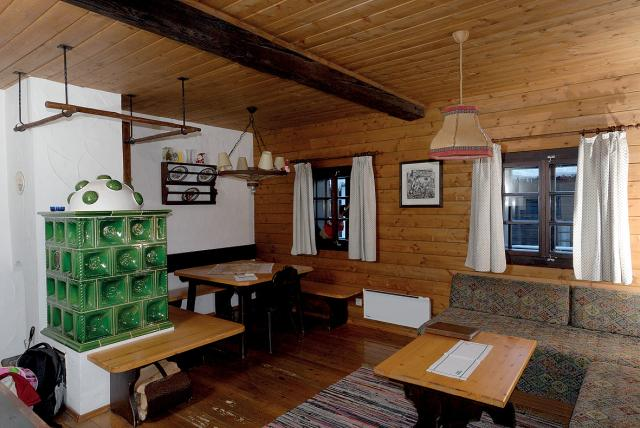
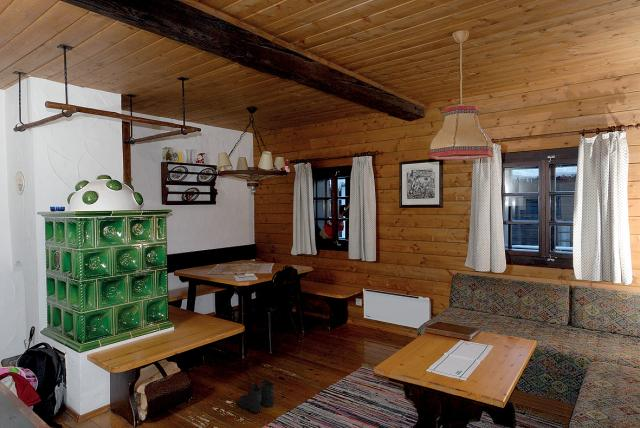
+ boots [237,378,275,414]
